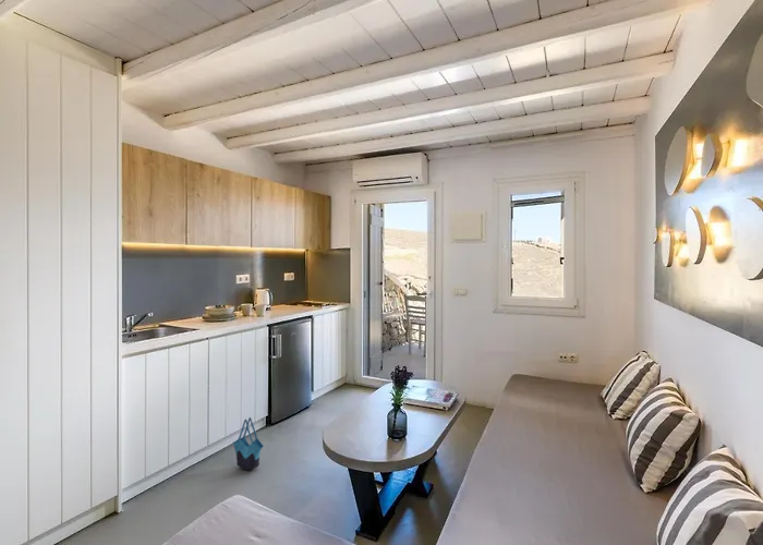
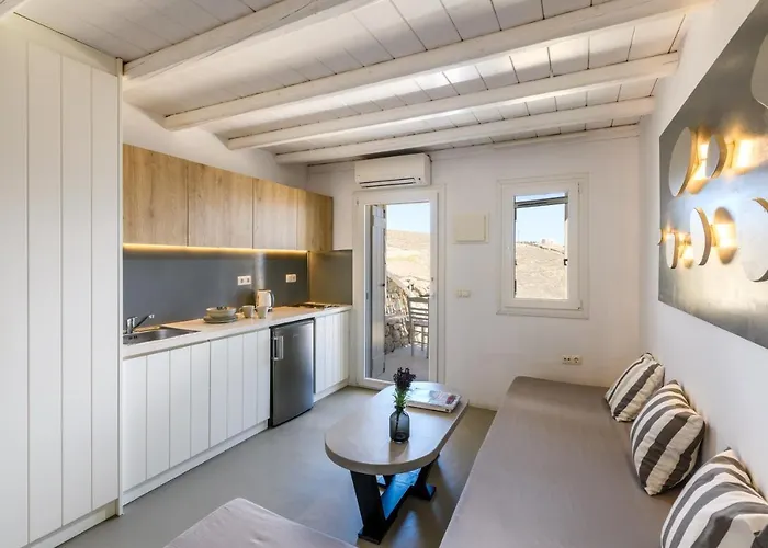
- tote bag [232,416,265,471]
